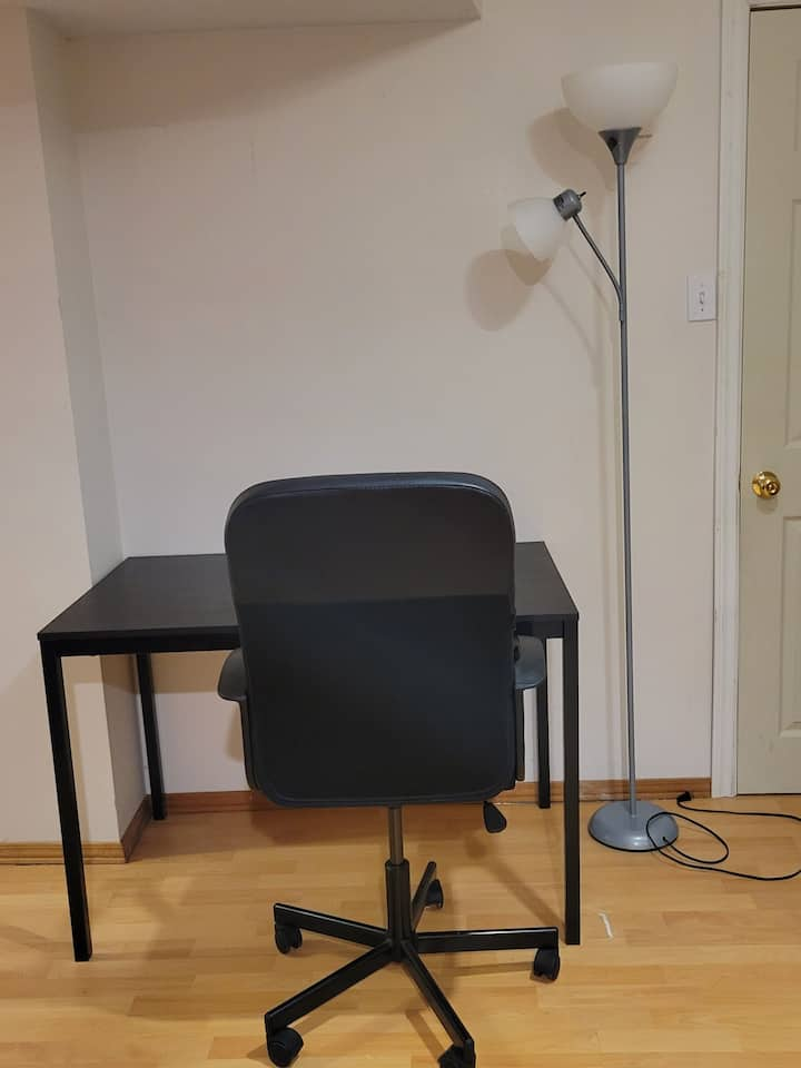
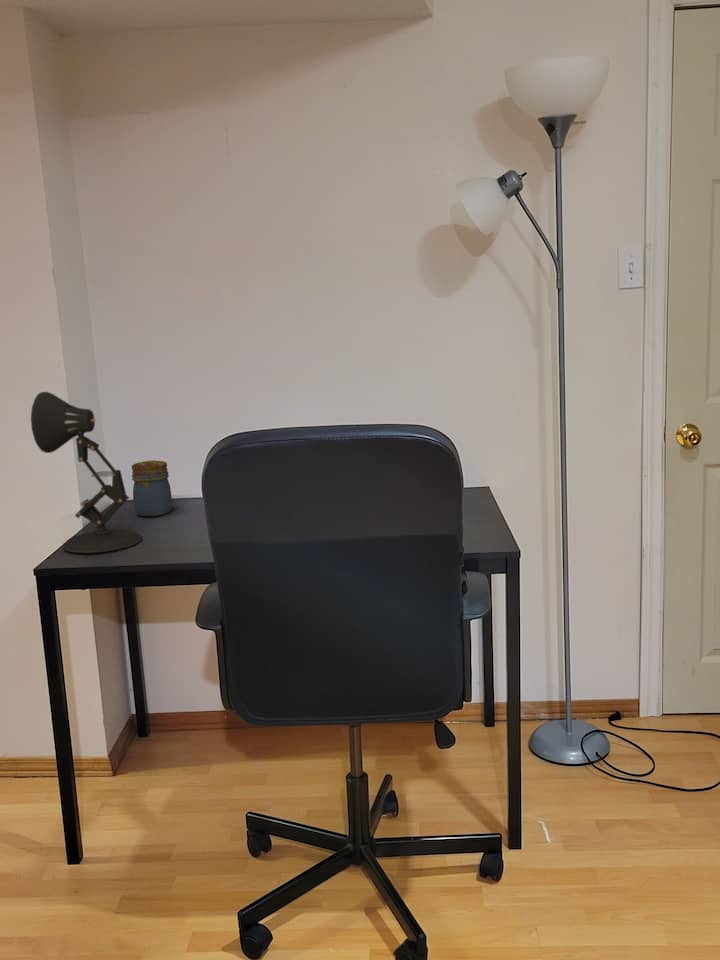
+ jar [131,460,173,517]
+ desk lamp [30,391,143,554]
